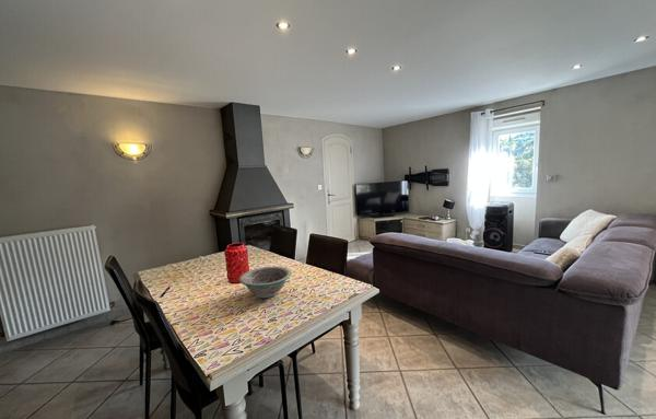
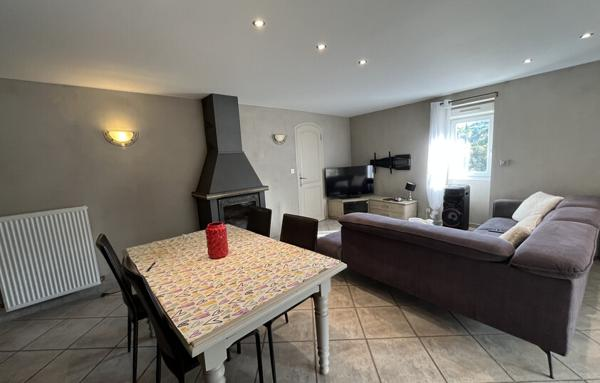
- bowl [238,266,292,299]
